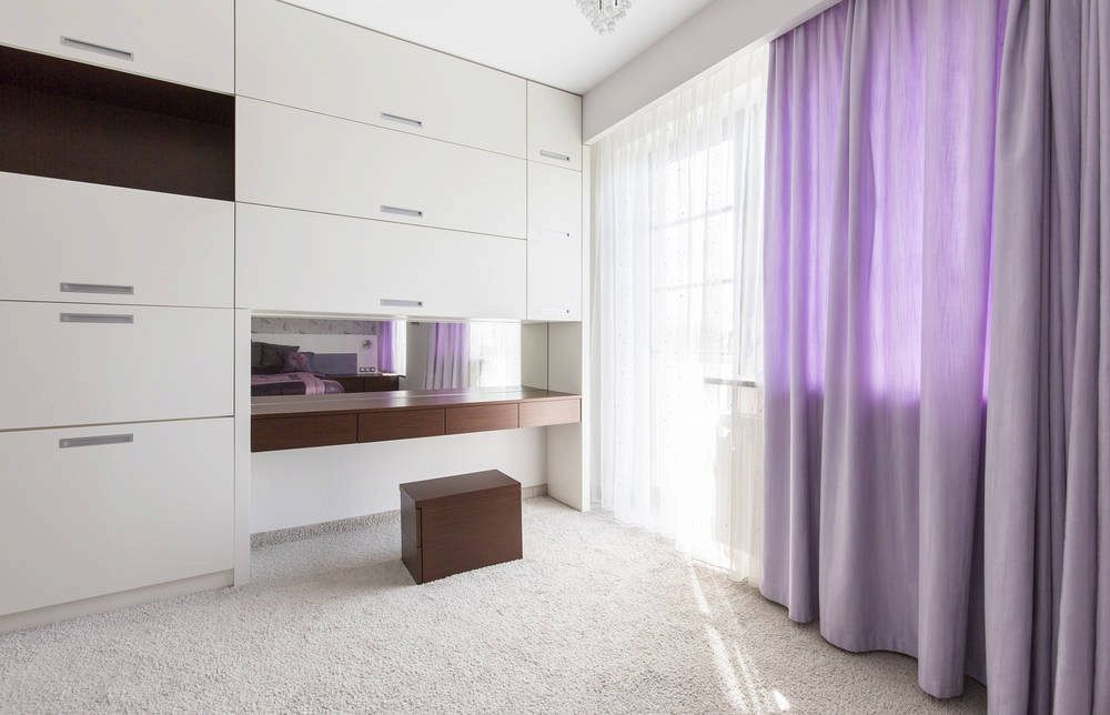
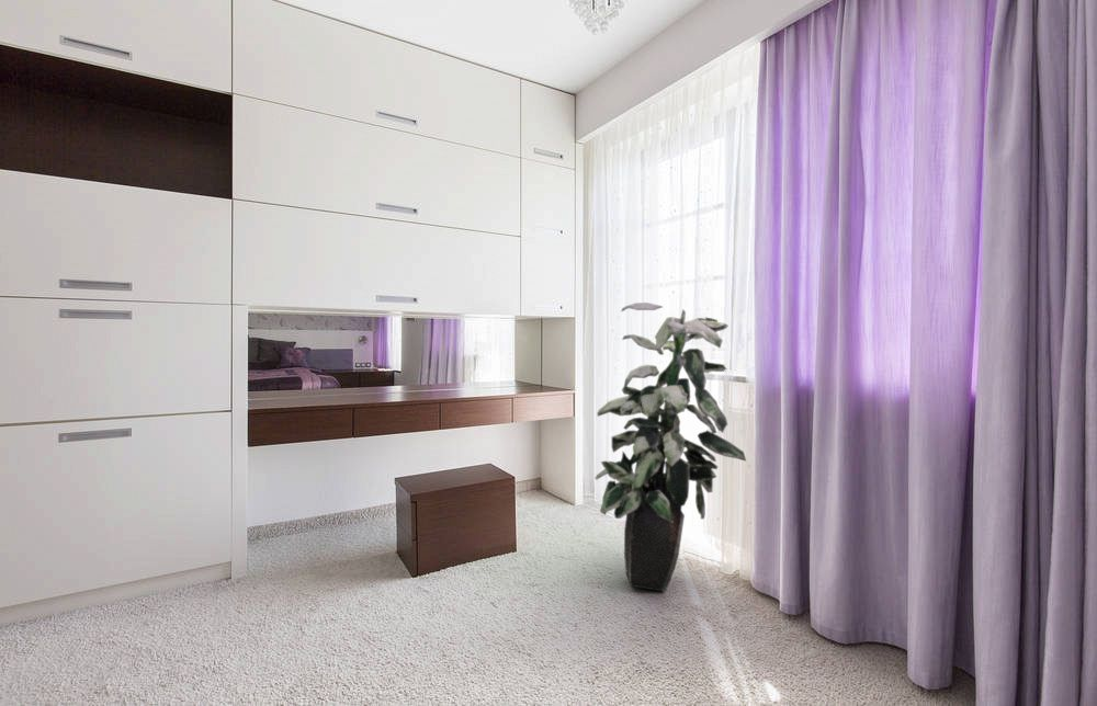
+ indoor plant [593,301,747,593]
